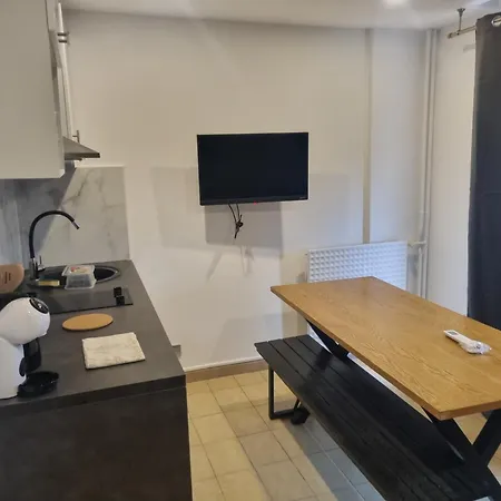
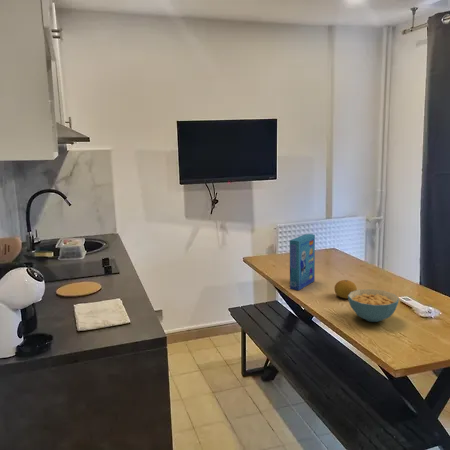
+ cereal bowl [347,288,400,323]
+ fruit [333,279,358,299]
+ cereal box [289,233,316,291]
